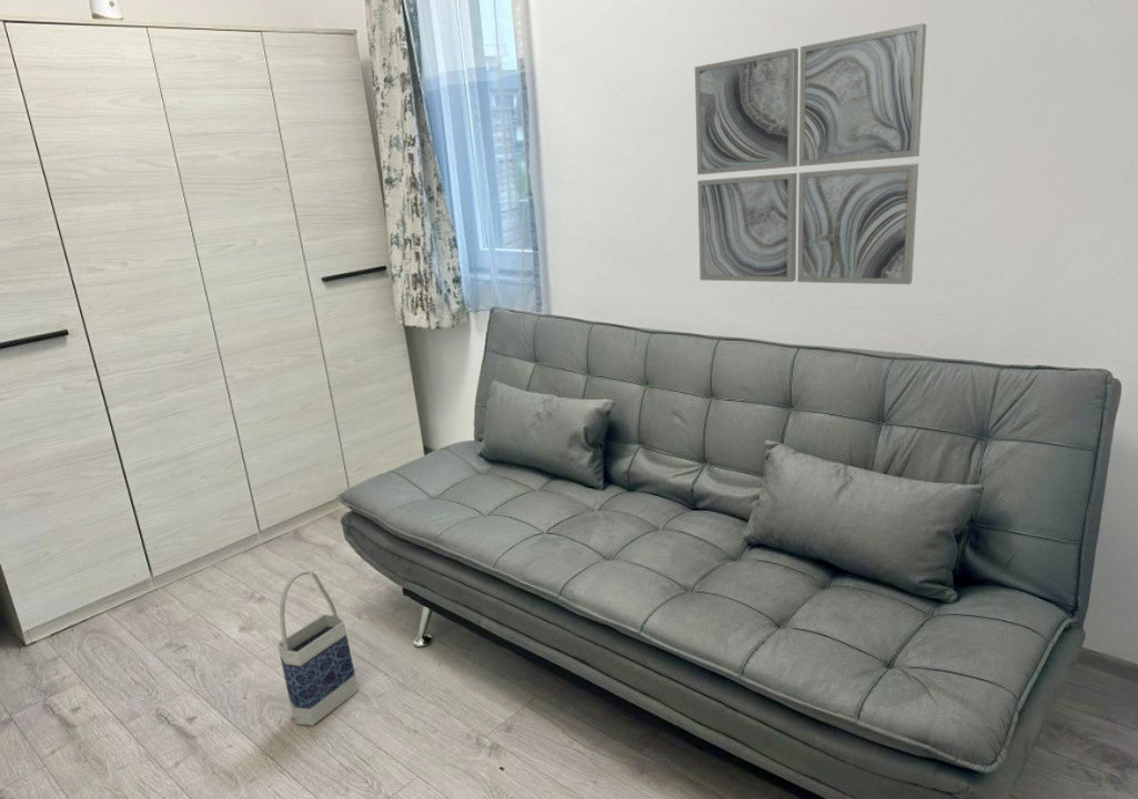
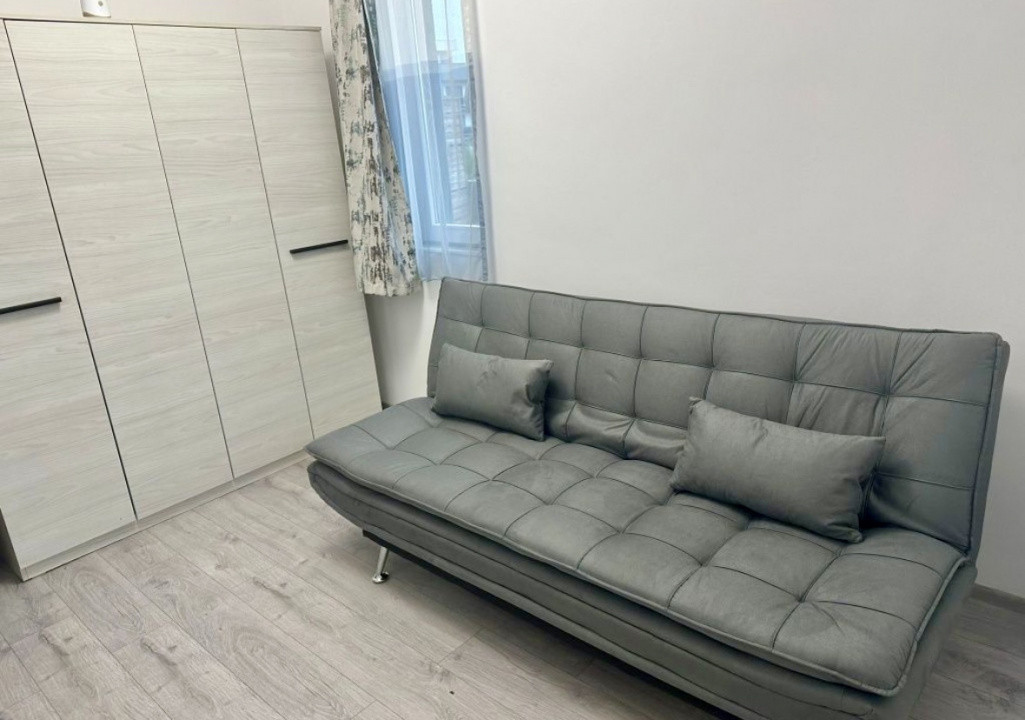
- bag [276,569,360,727]
- wall art [694,22,927,285]
